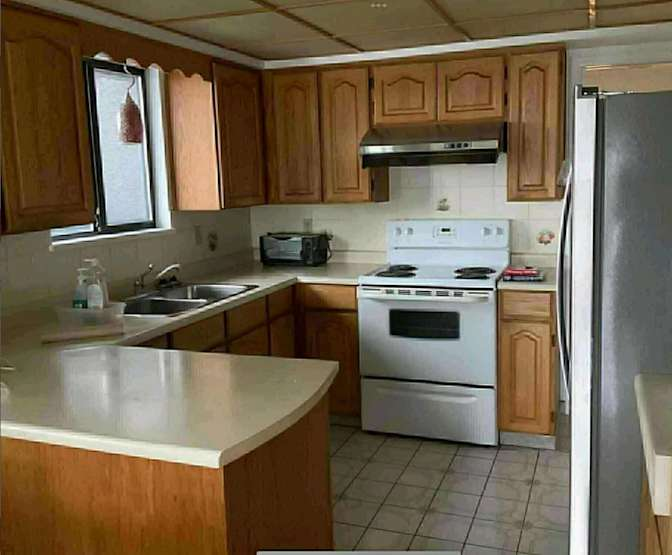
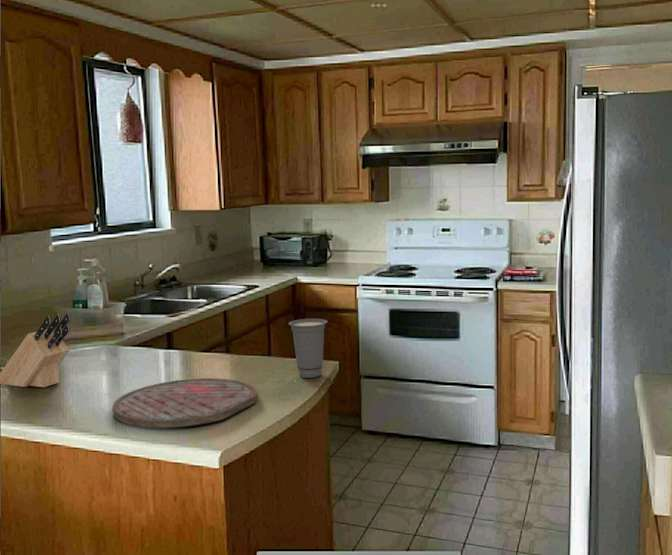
+ cup [288,318,328,379]
+ knife block [0,312,72,388]
+ cutting board [111,377,258,429]
